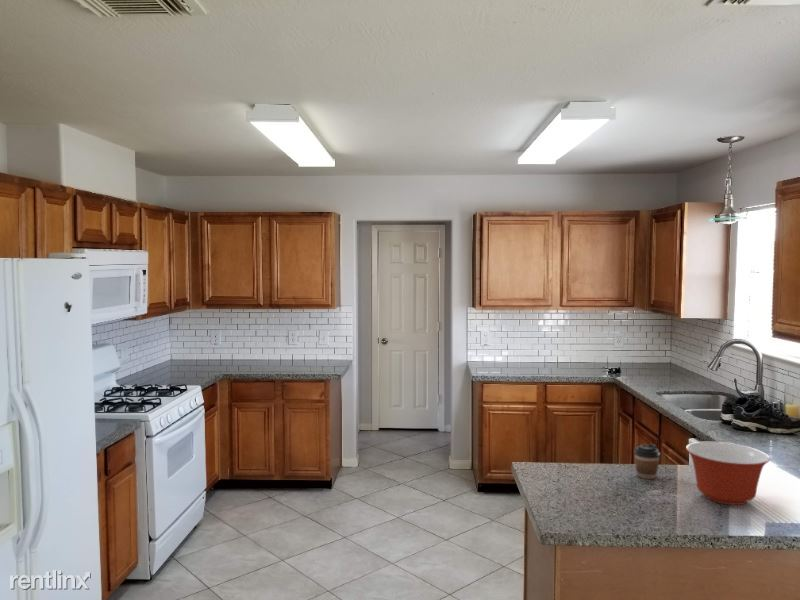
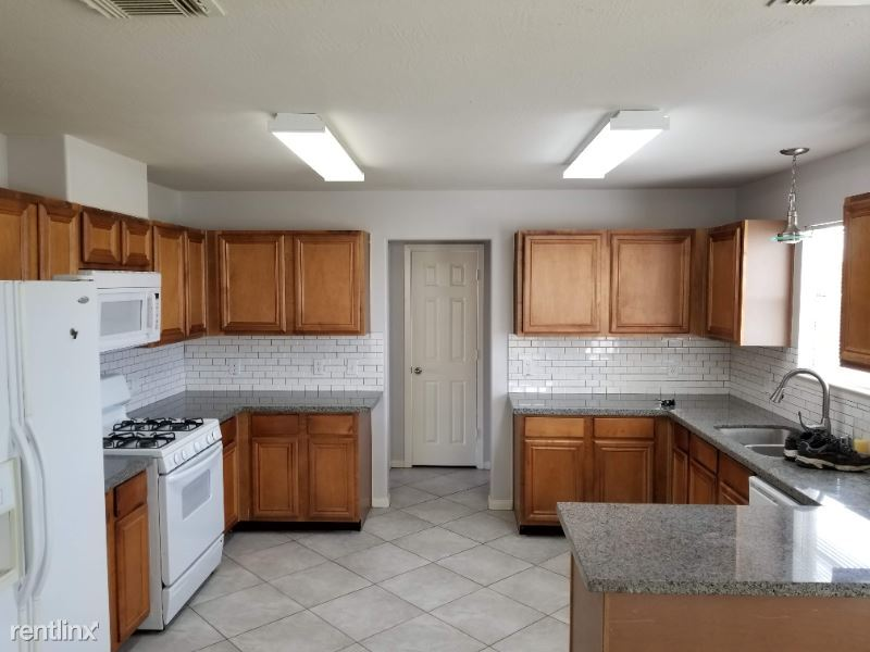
- mixing bowl [685,441,771,506]
- coffee cup [633,443,661,480]
